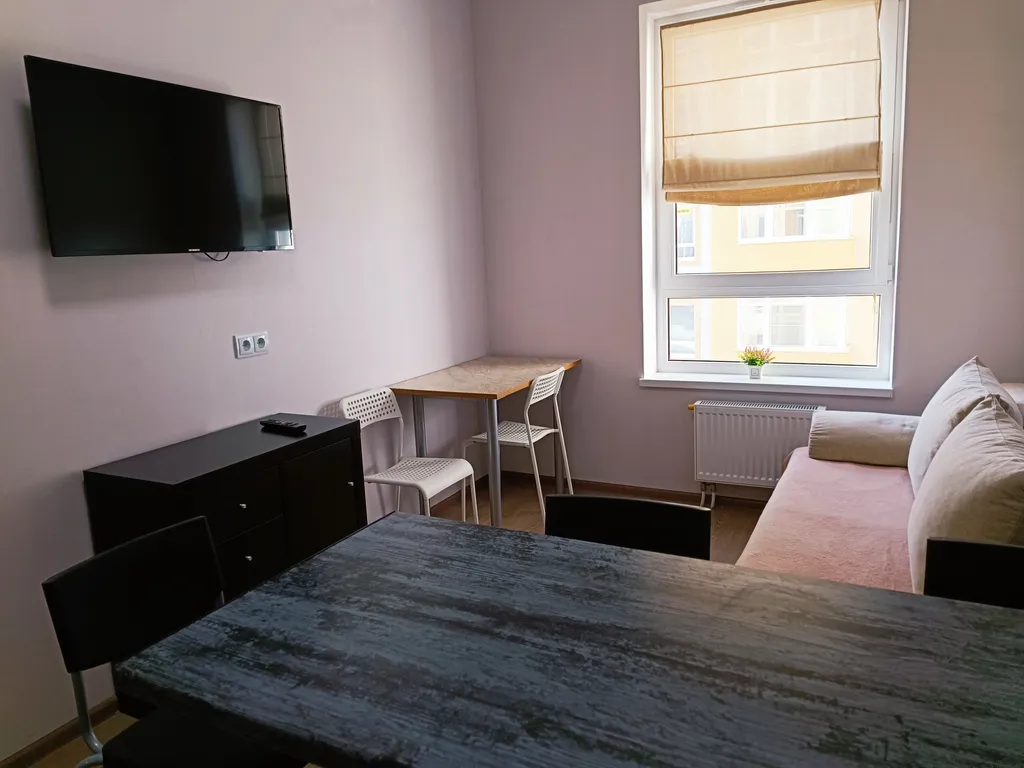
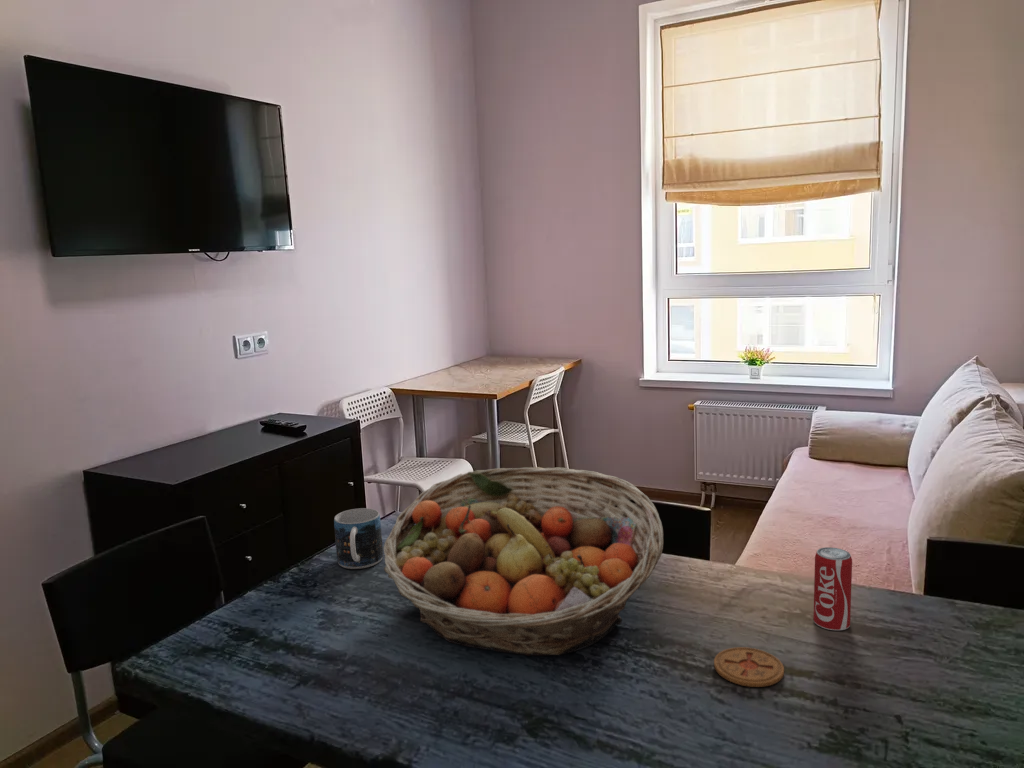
+ mug [333,507,384,570]
+ coaster [713,646,785,688]
+ beverage can [812,546,853,631]
+ fruit basket [383,466,664,656]
